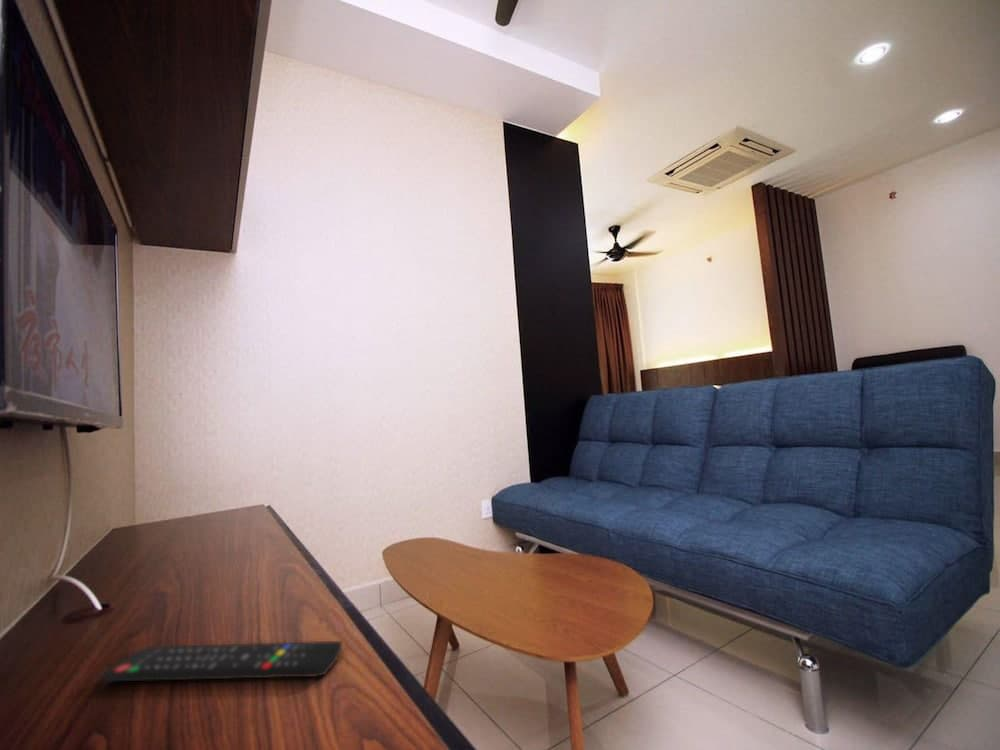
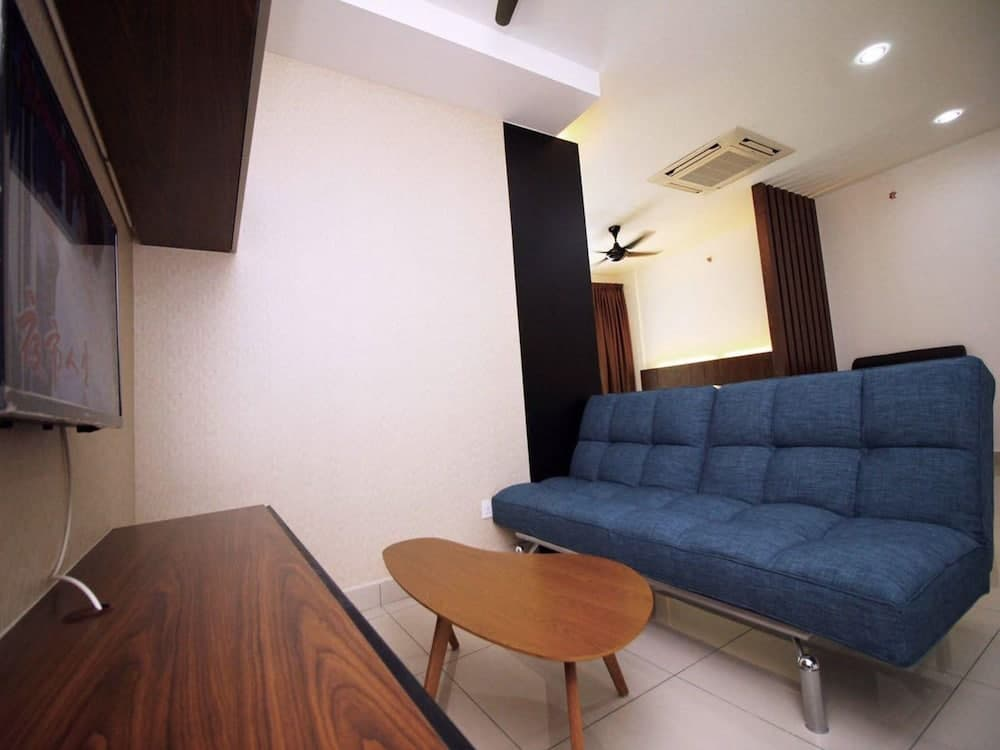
- remote control [102,640,343,682]
